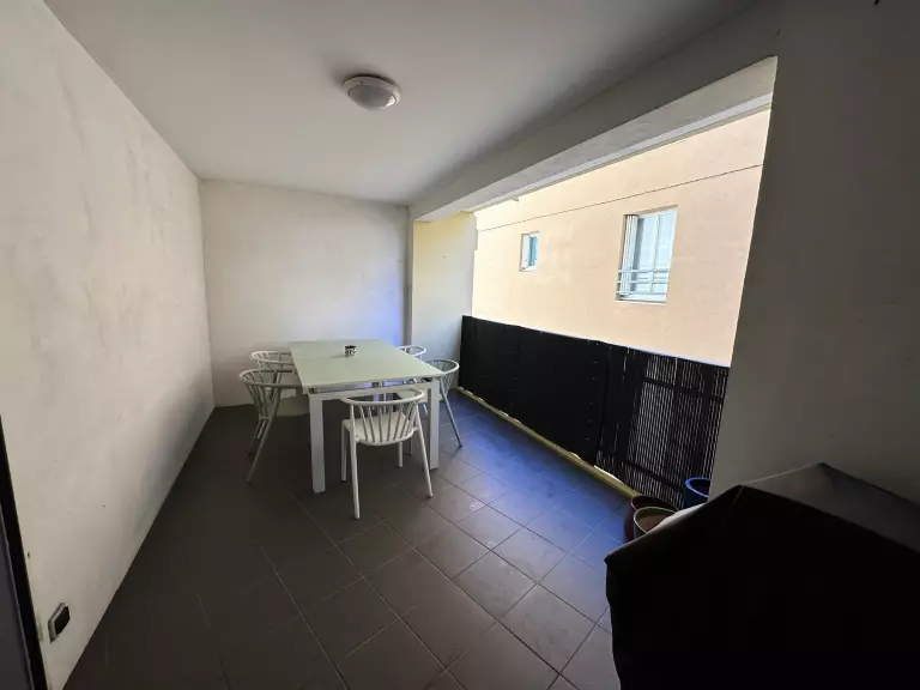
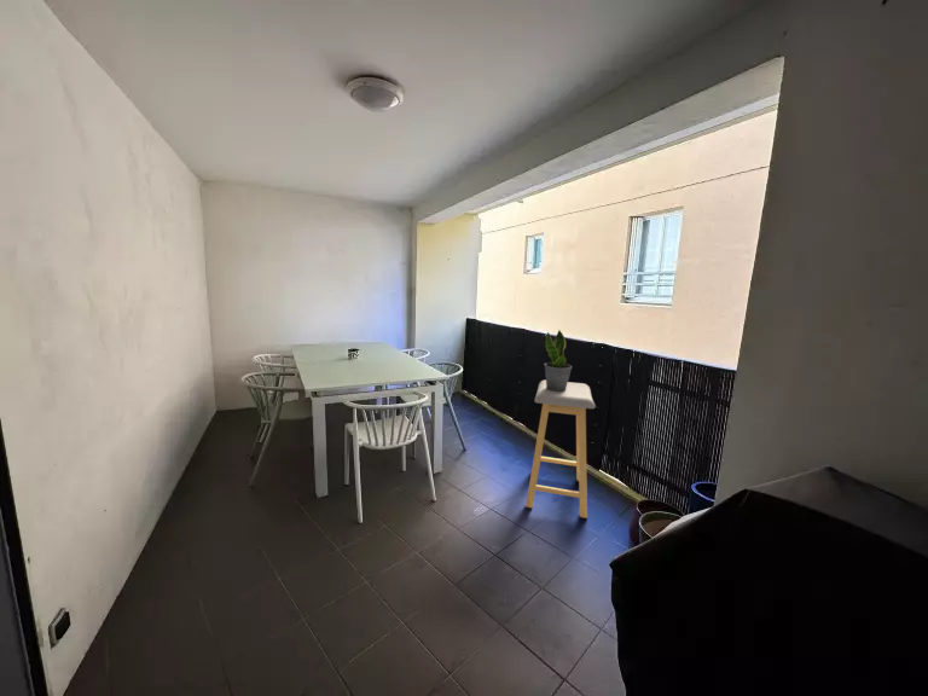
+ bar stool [524,379,596,520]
+ potted plant [544,330,573,392]
